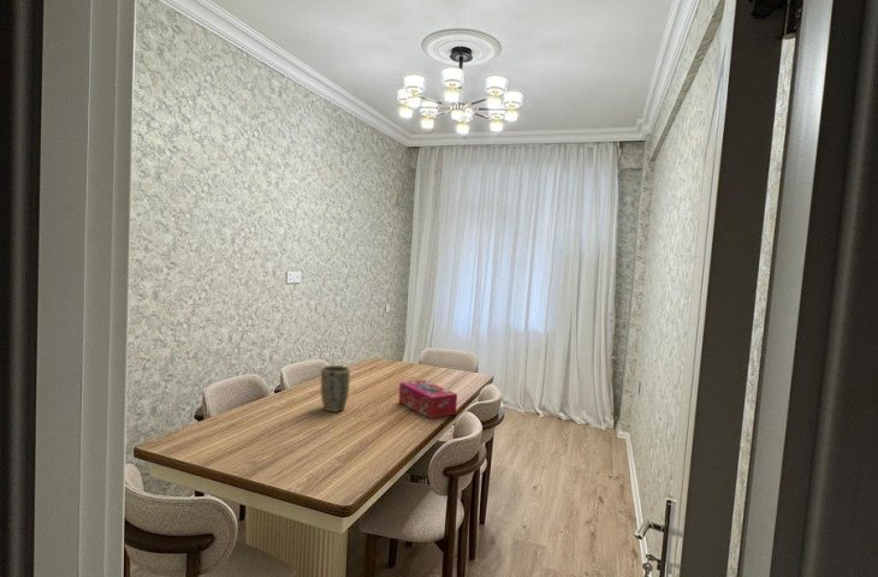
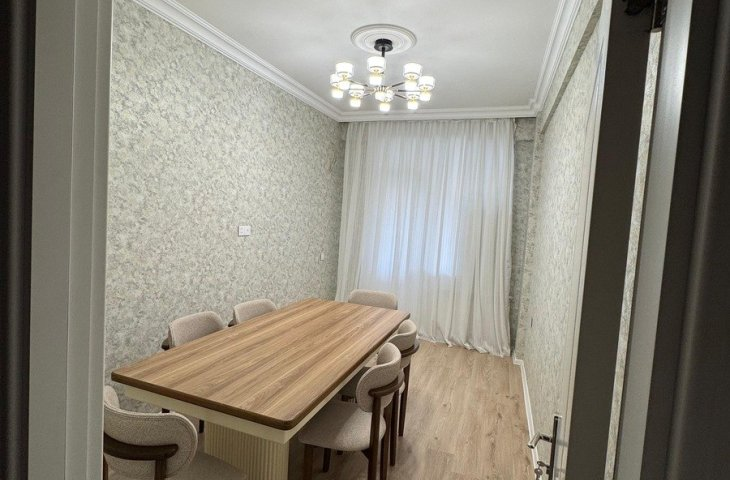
- plant pot [320,364,351,414]
- tissue box [398,379,458,420]
